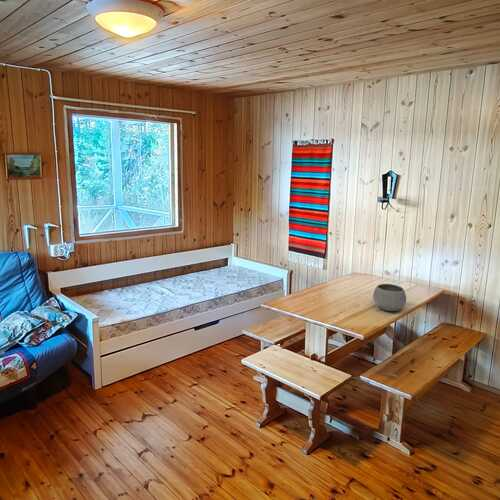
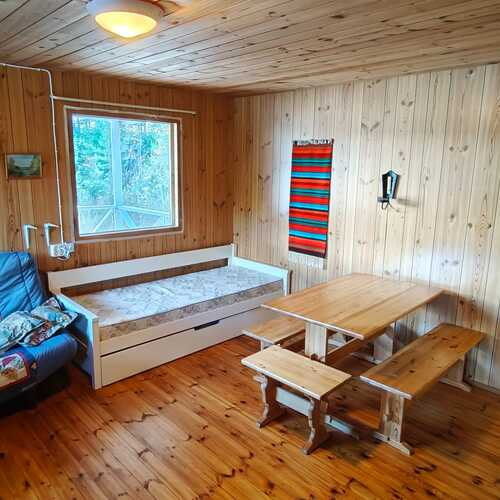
- bowl [372,283,407,312]
